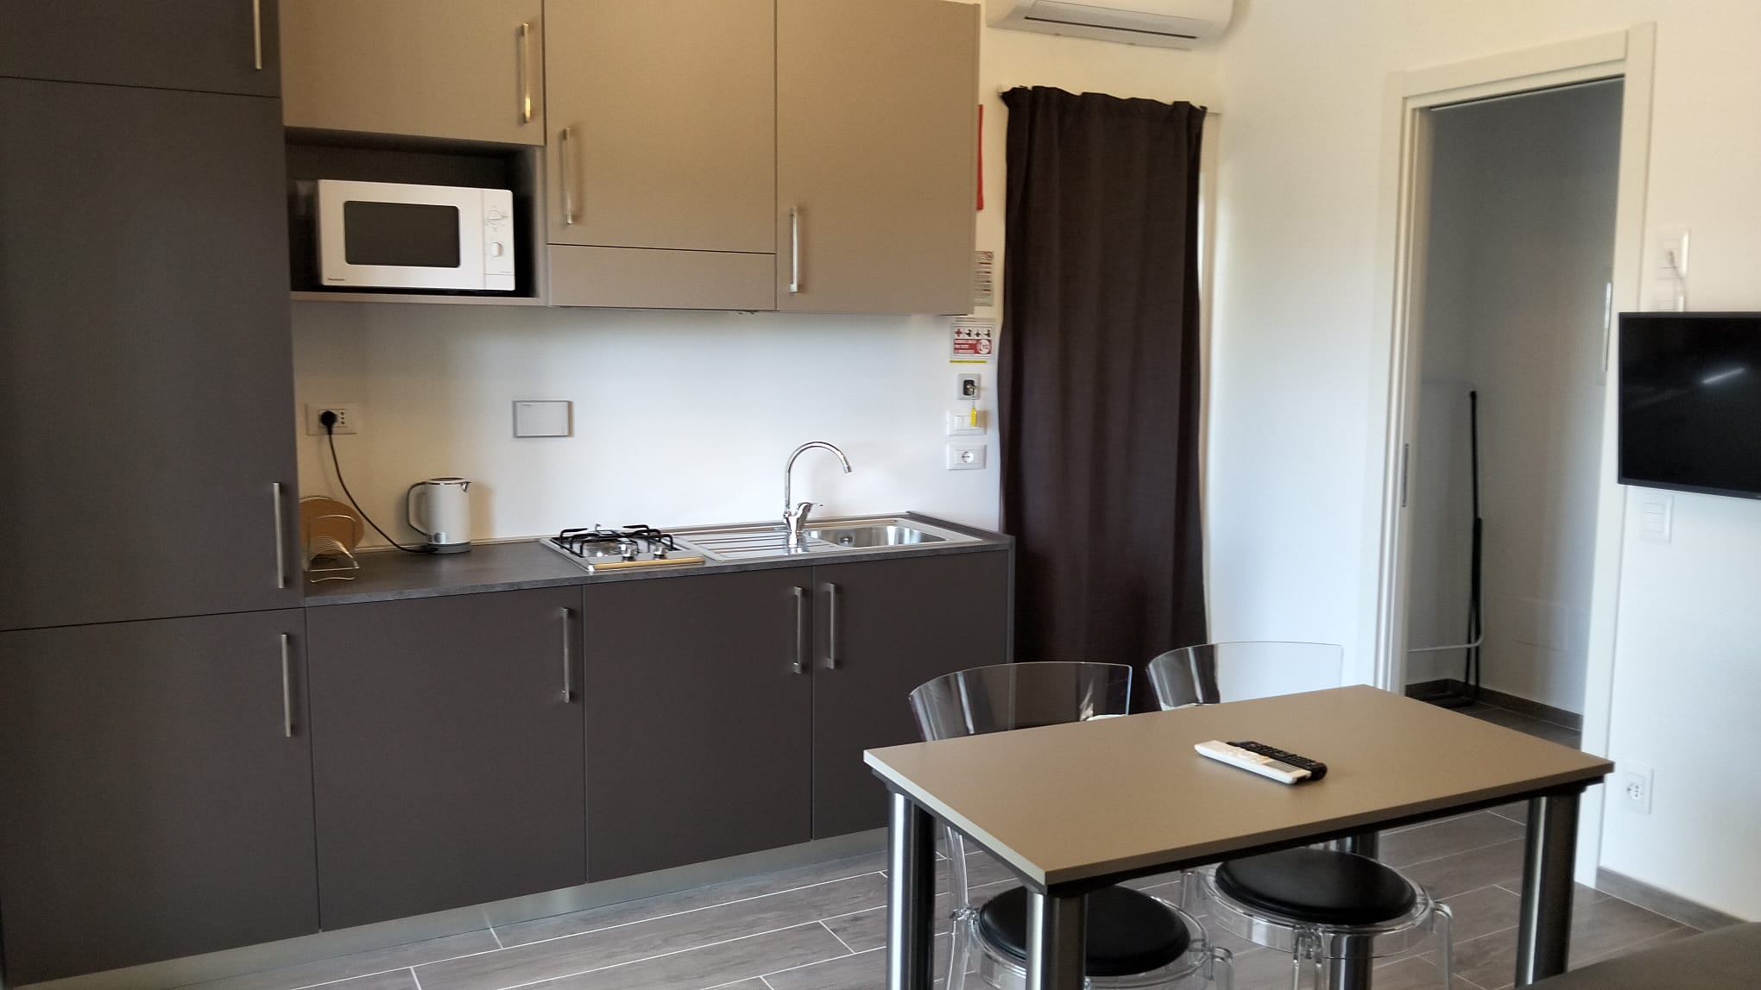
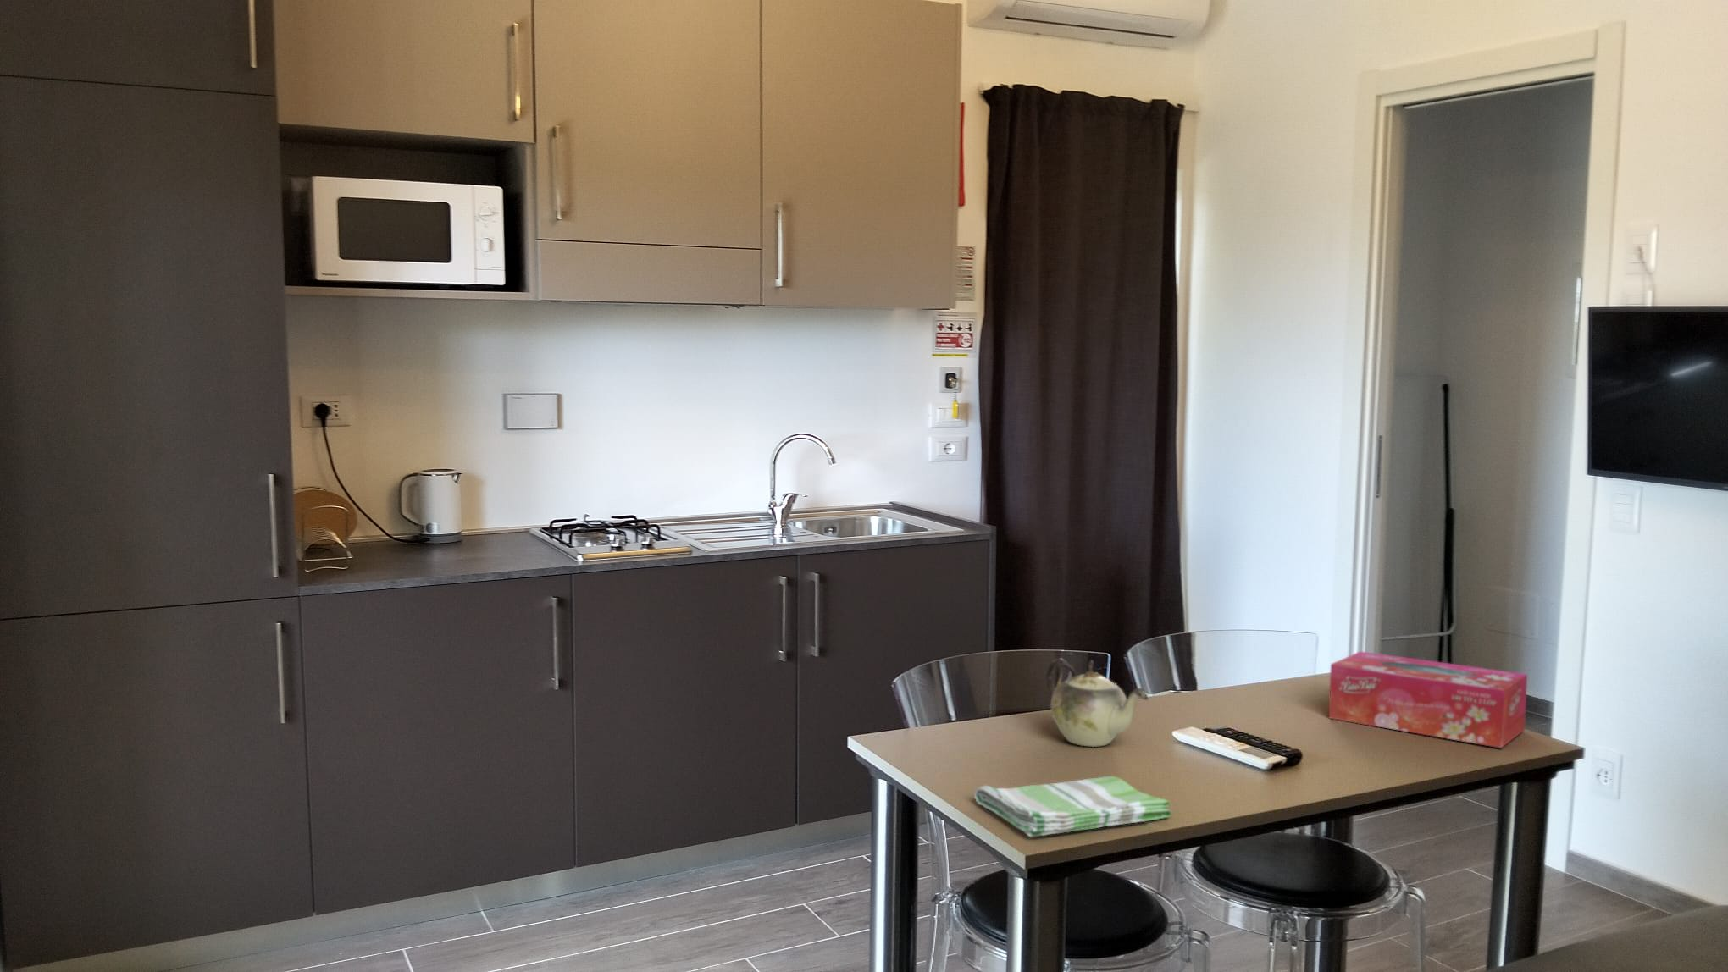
+ dish towel [973,775,1173,838]
+ tissue box [1328,650,1529,749]
+ teapot [1046,657,1150,748]
